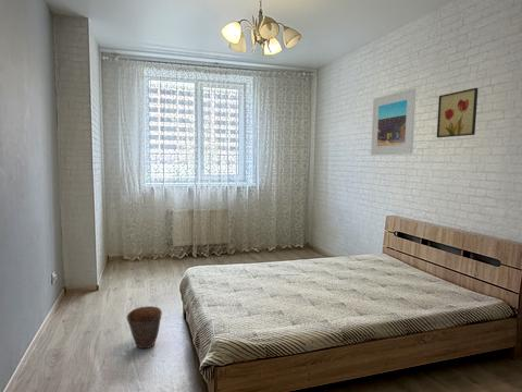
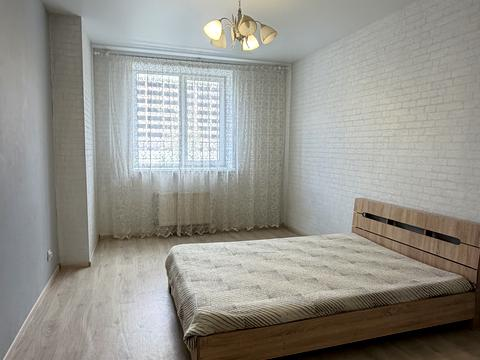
- wall art [436,87,480,138]
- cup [126,305,163,350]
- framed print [370,87,417,156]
